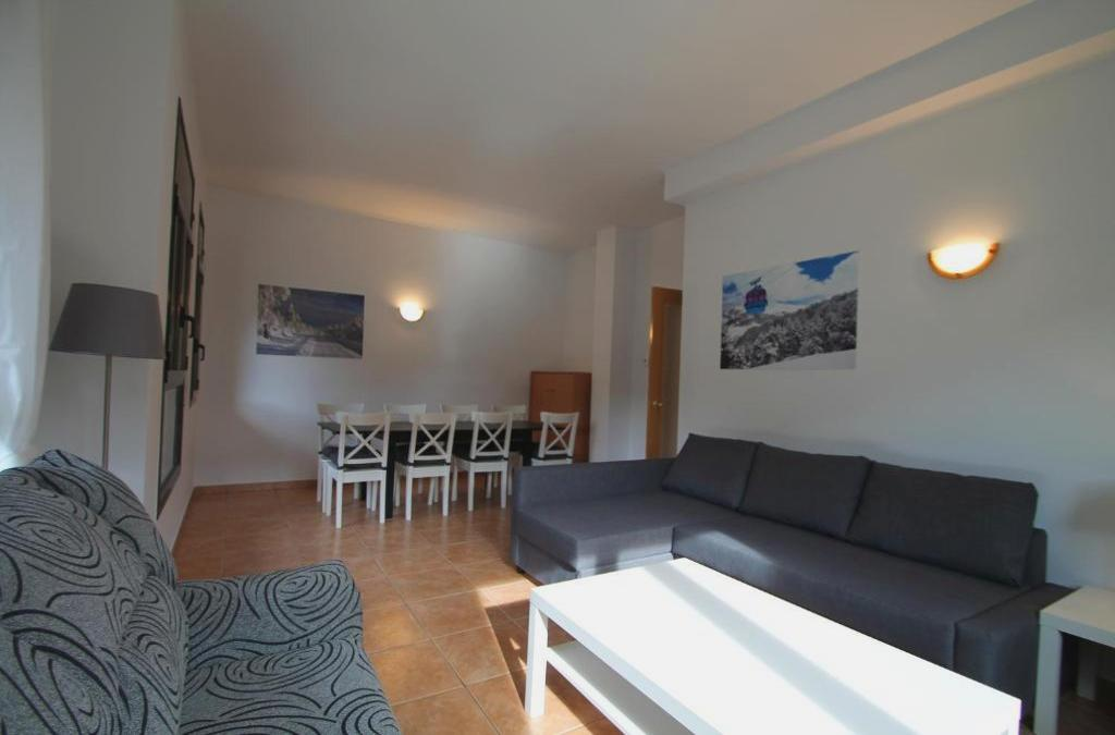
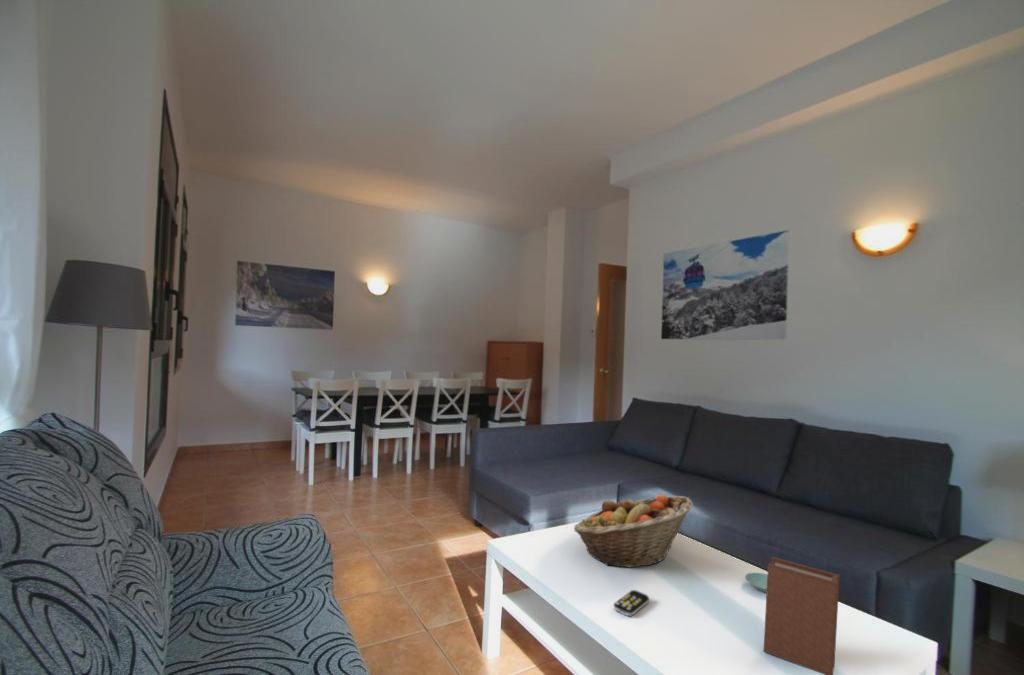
+ fruit basket [573,494,694,568]
+ book [763,556,840,675]
+ saucer [744,571,767,593]
+ remote control [613,589,650,617]
